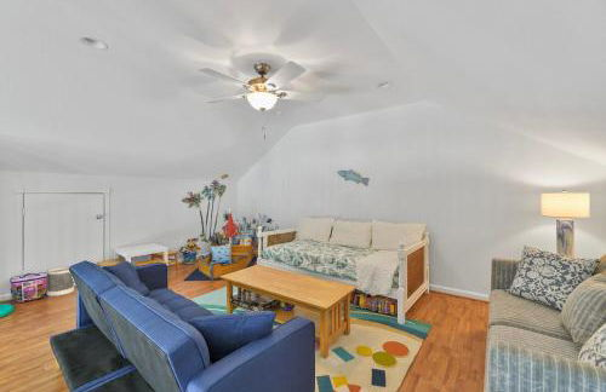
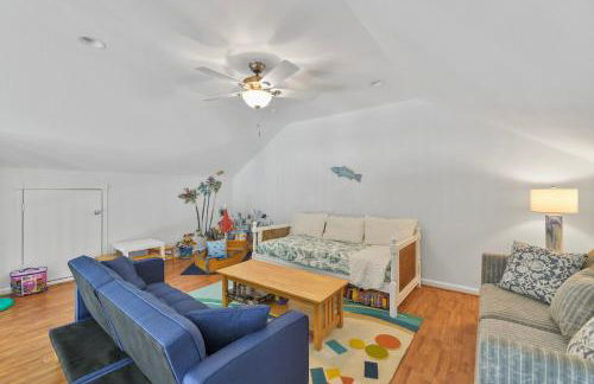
- wastebasket [45,265,75,298]
